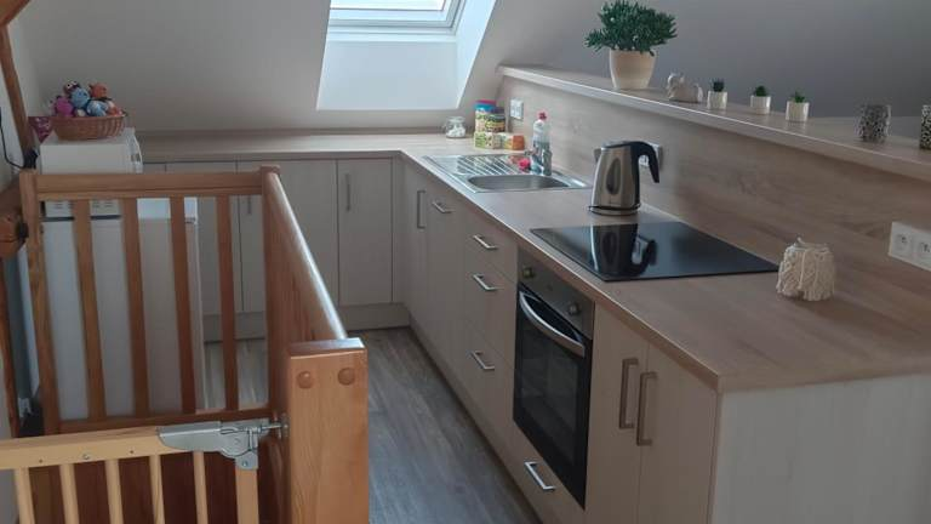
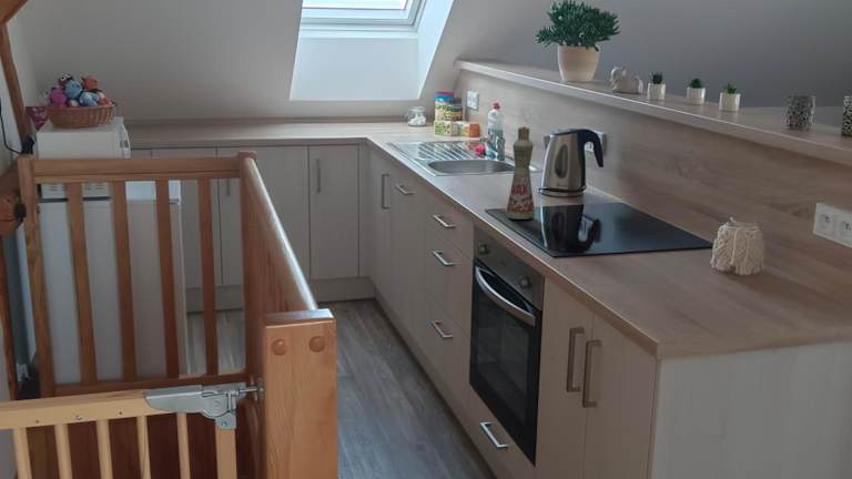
+ bottle [506,125,536,221]
